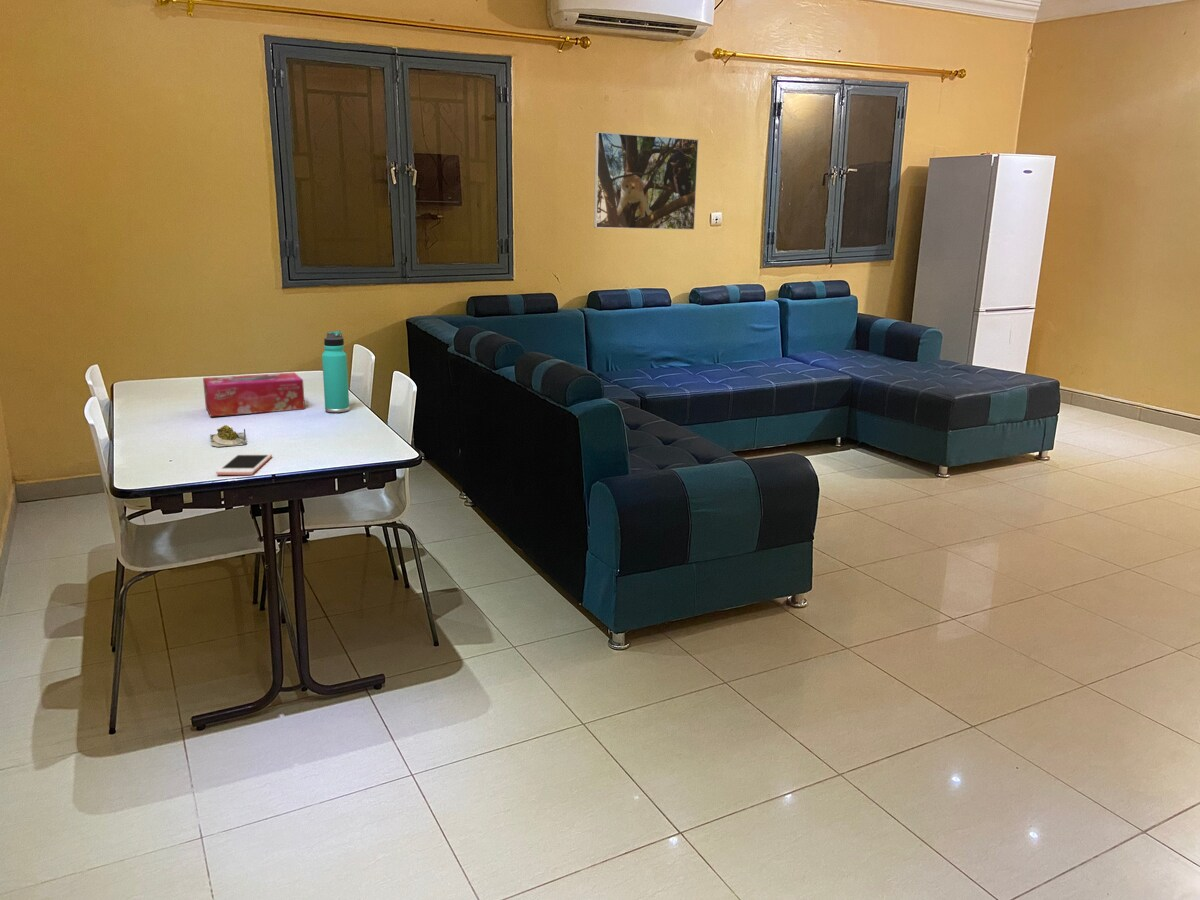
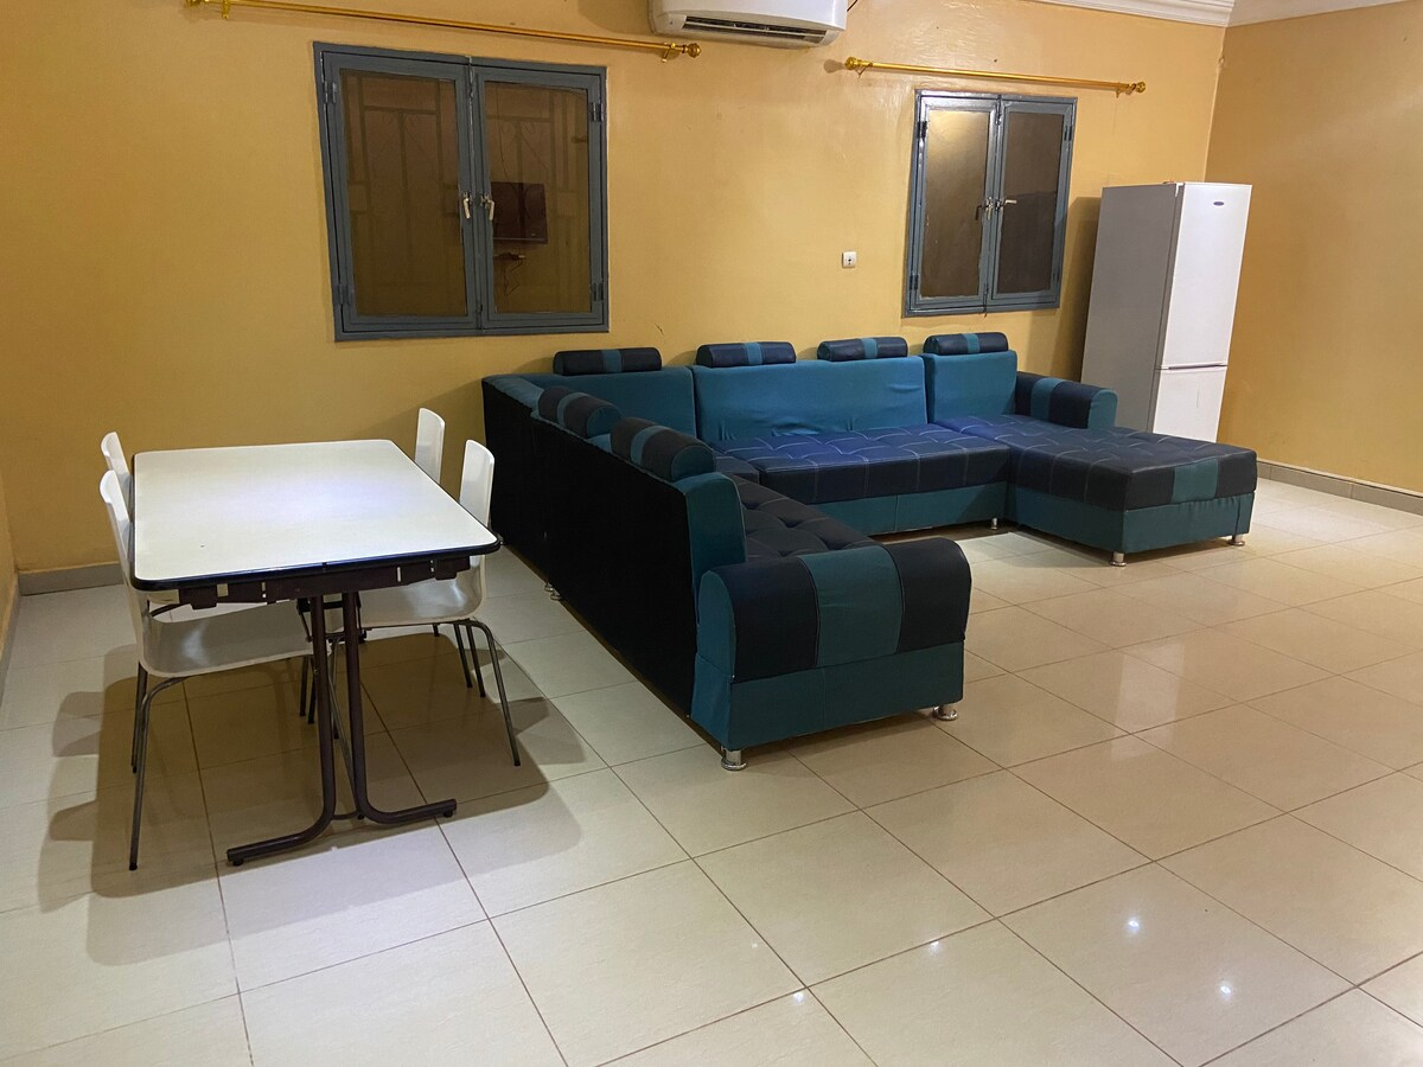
- tissue box [202,372,306,418]
- thermos bottle [321,330,350,413]
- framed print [593,131,699,231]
- succulent plant [209,424,248,448]
- cell phone [215,452,273,476]
